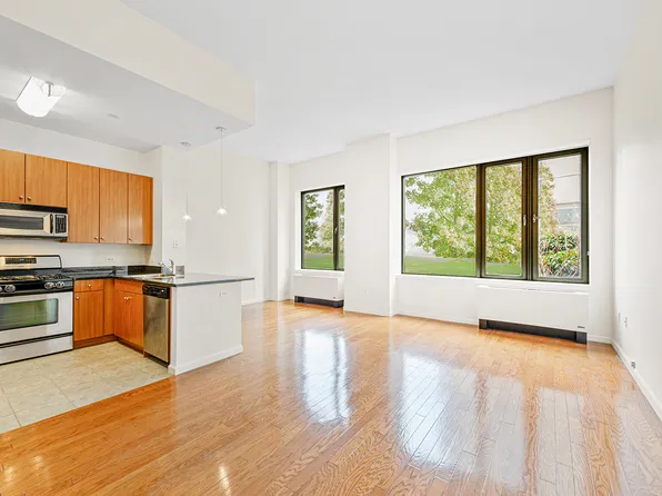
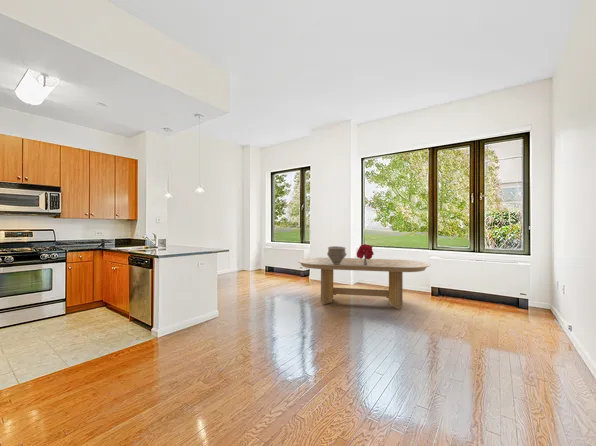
+ dining table [296,257,432,310]
+ bouquet [356,243,375,265]
+ ceramic pot [326,245,348,264]
